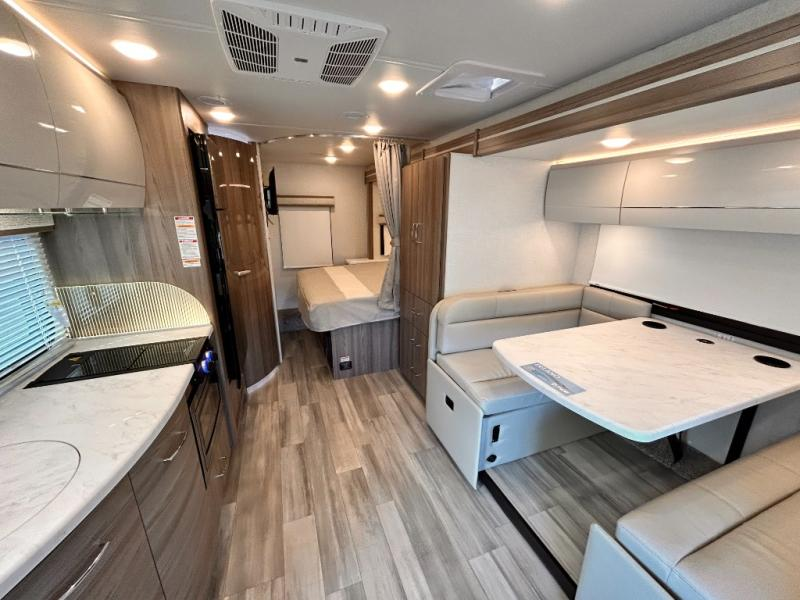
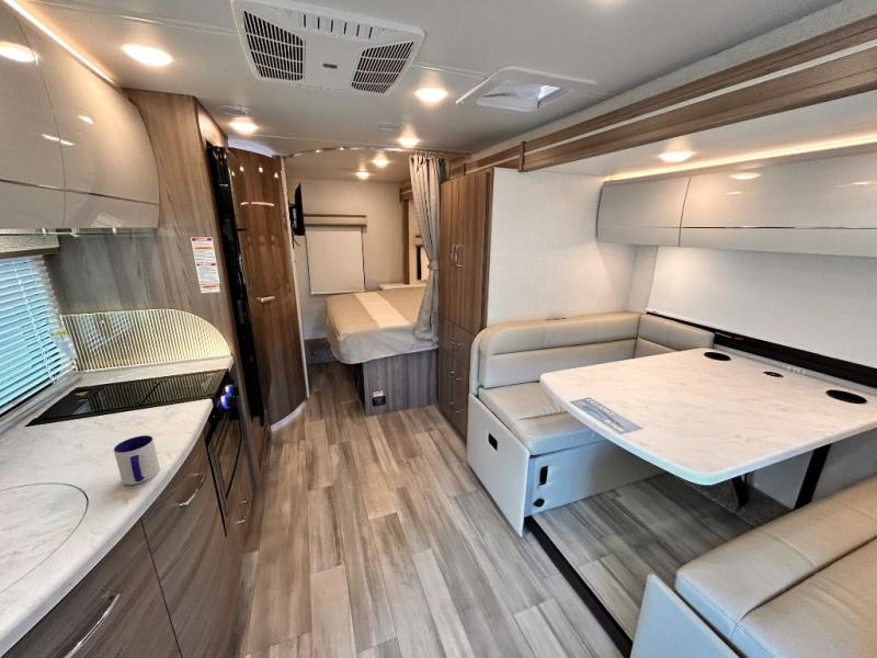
+ mug [113,434,161,486]
